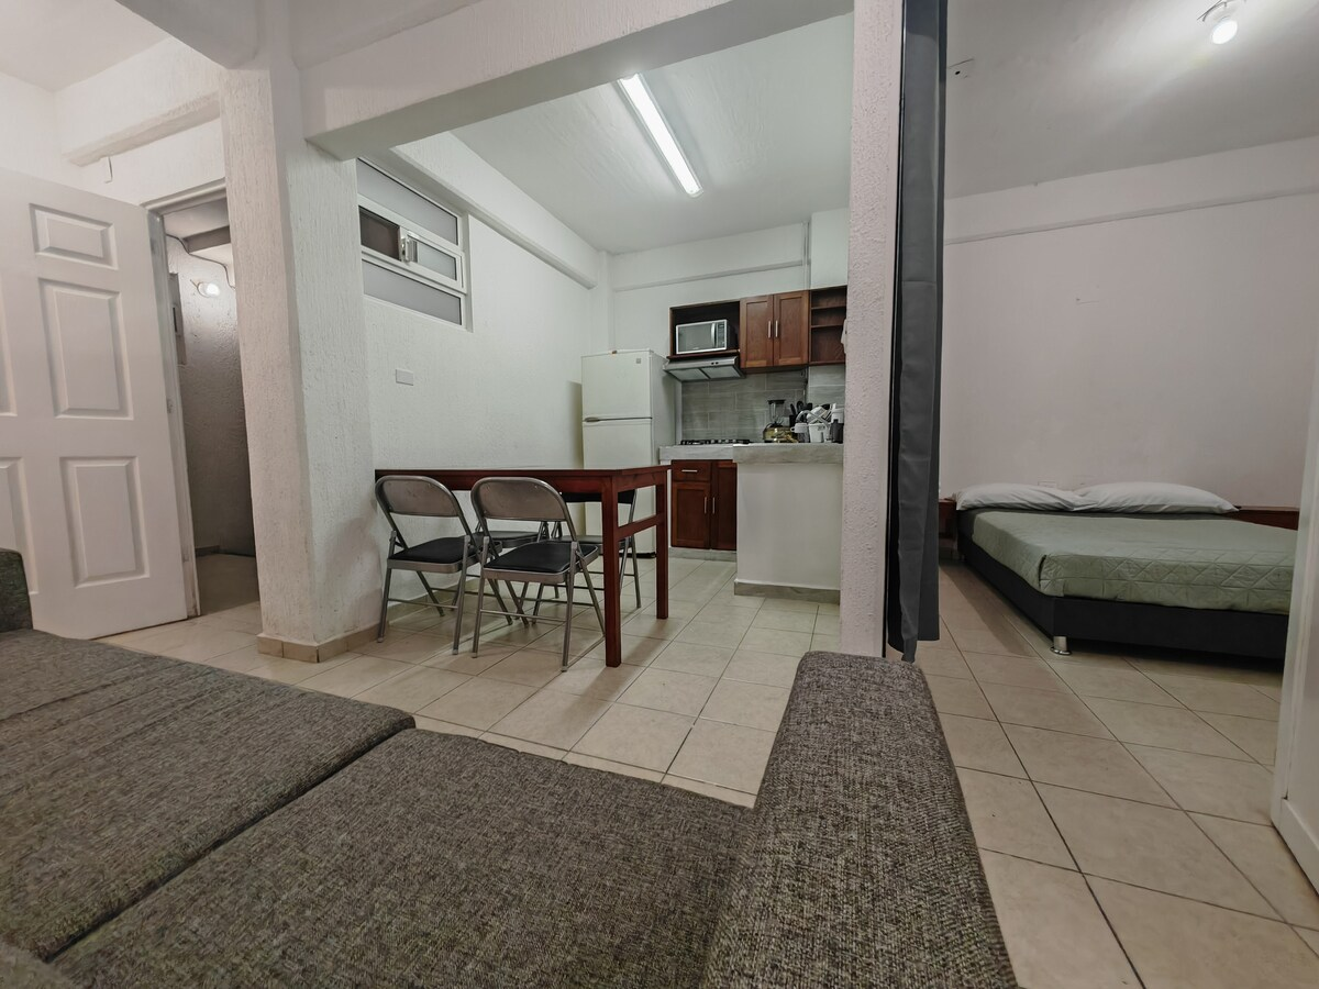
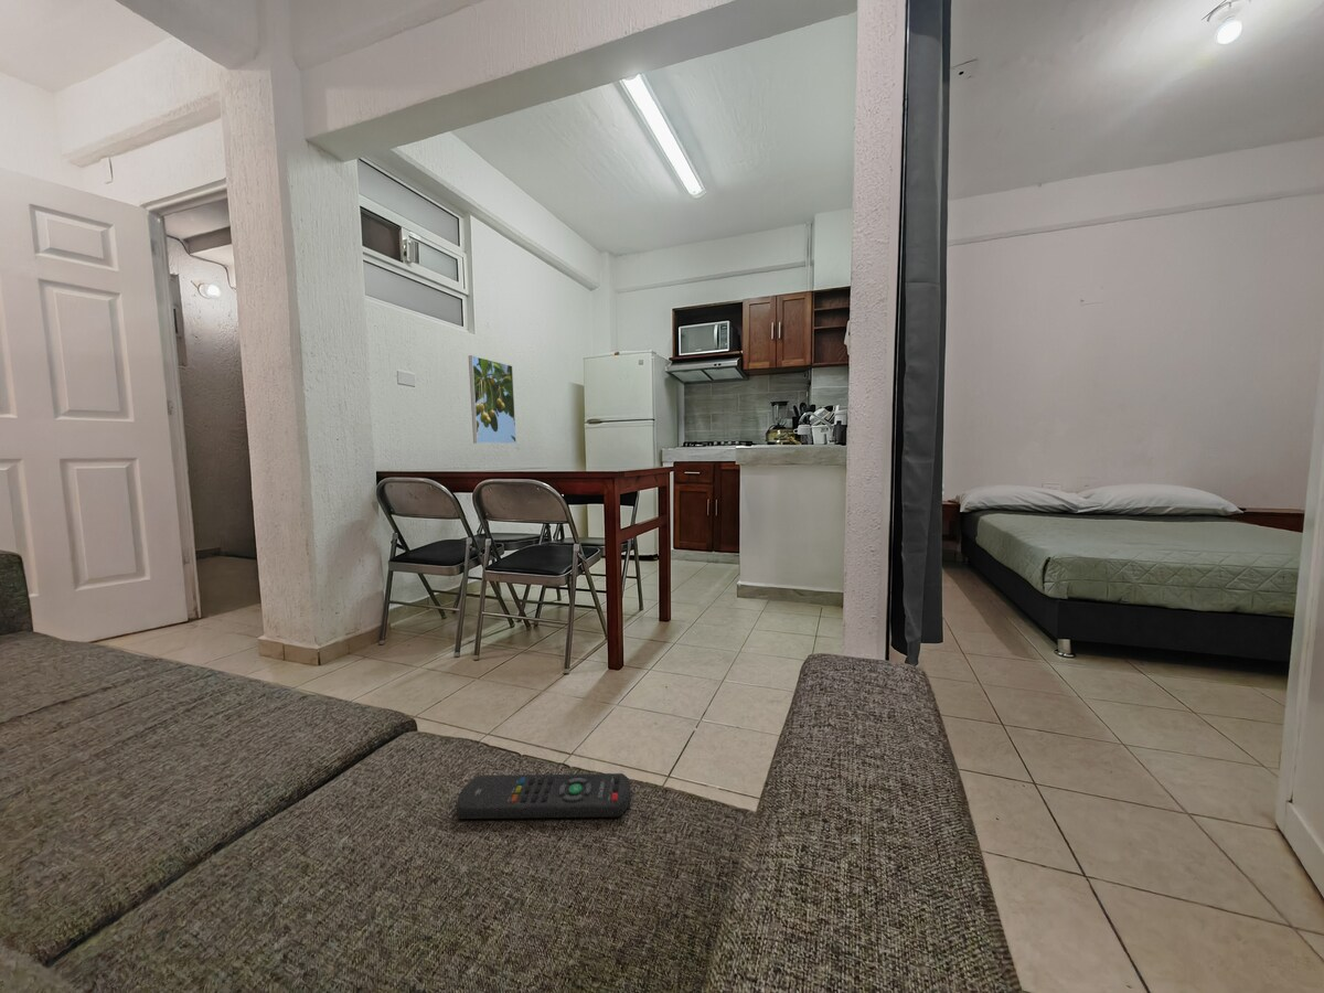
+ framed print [468,354,517,445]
+ remote control [456,772,632,820]
